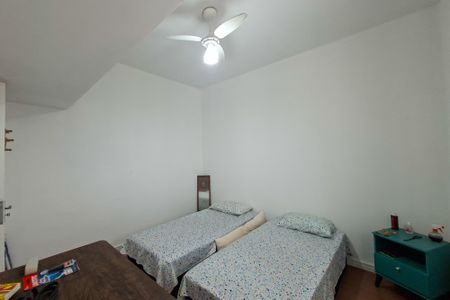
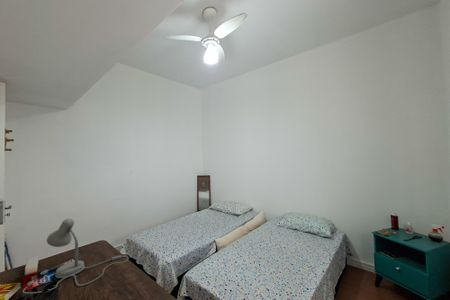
+ desk lamp [22,218,129,294]
